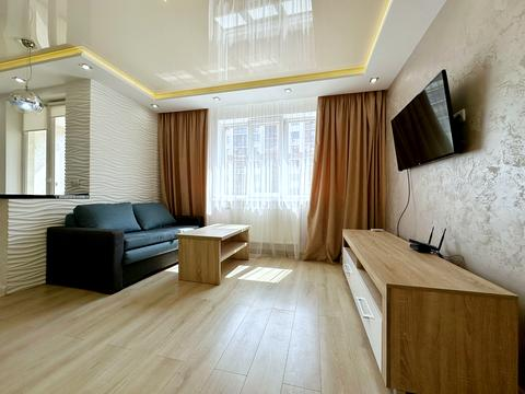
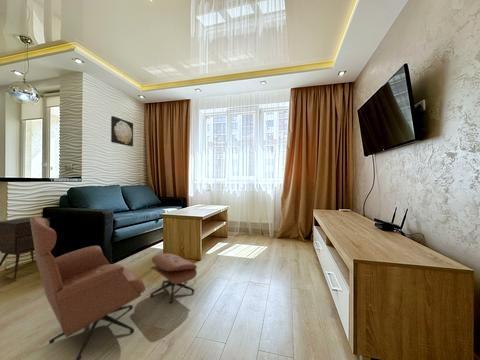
+ side table [0,216,51,279]
+ lounge chair [30,216,198,360]
+ wall art [110,115,134,147]
